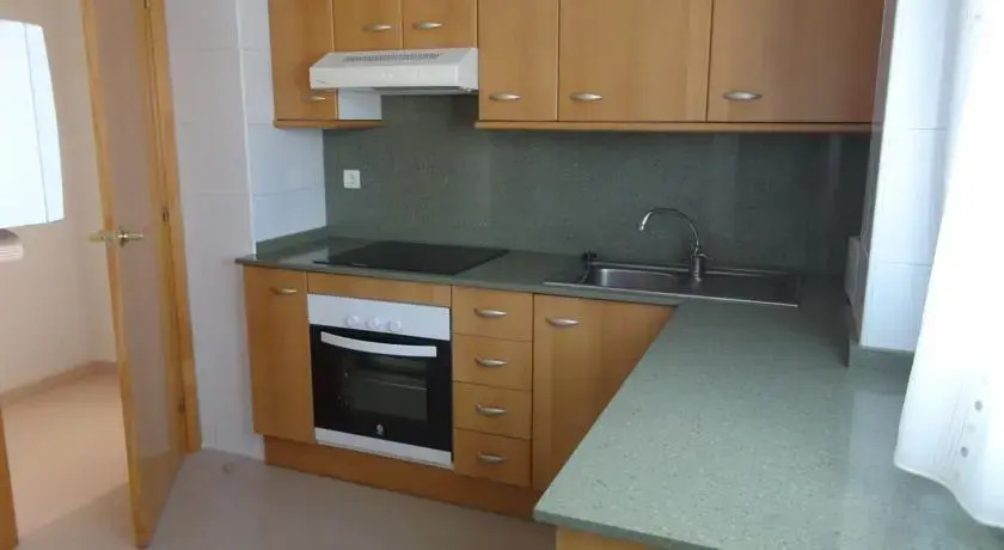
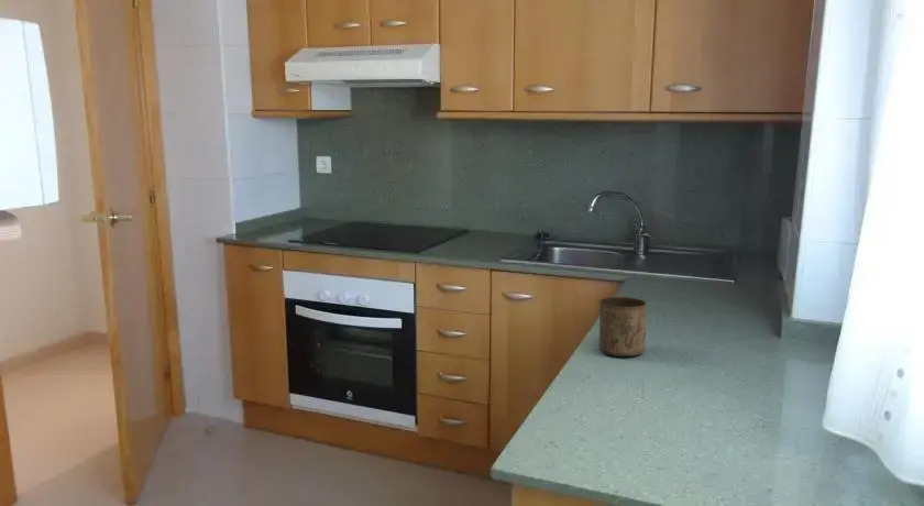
+ cup [598,296,648,358]
